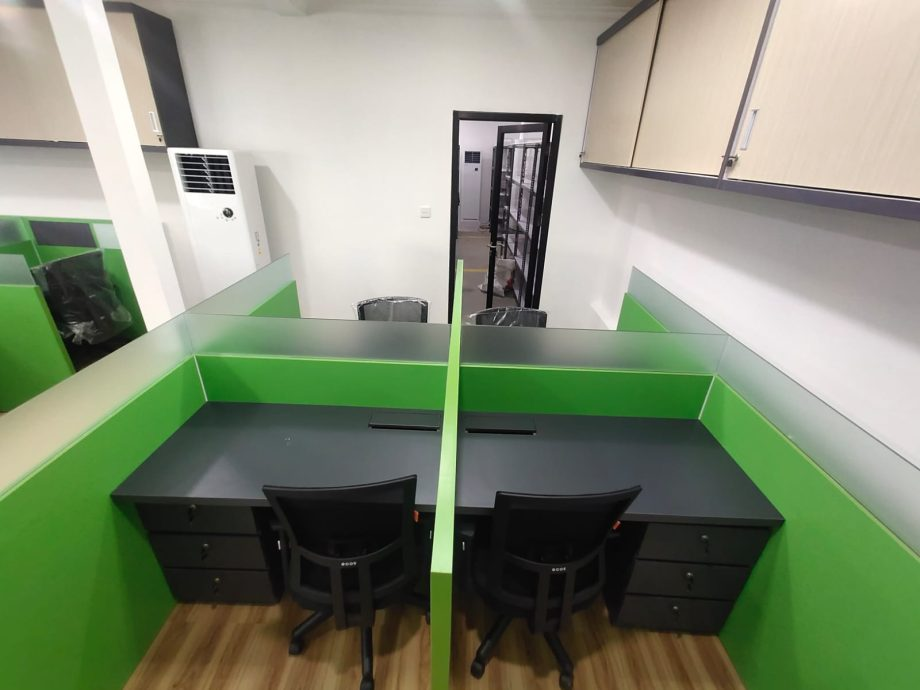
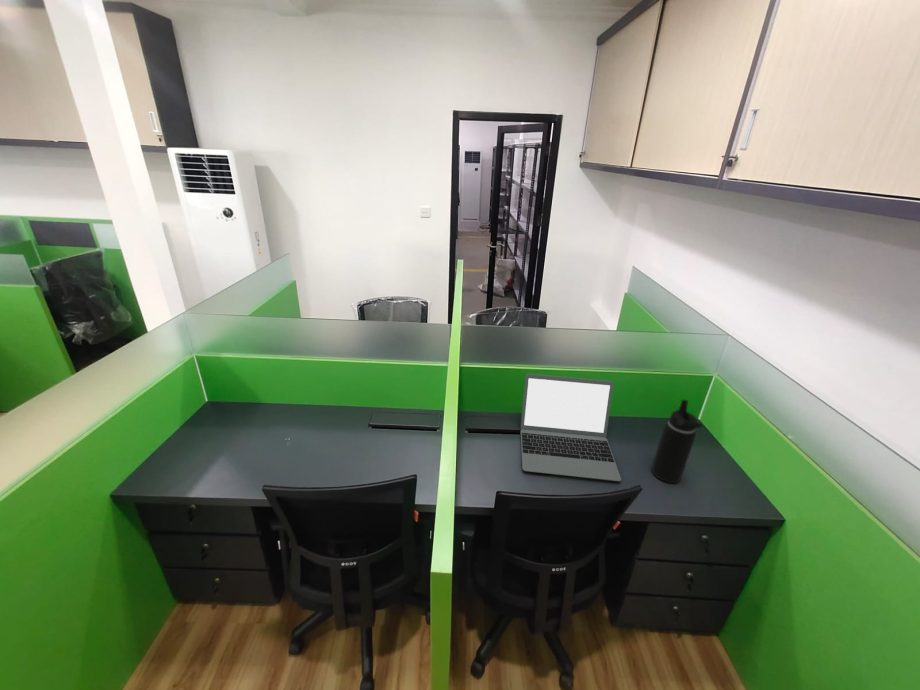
+ laptop [520,373,622,482]
+ water bottle [650,398,703,484]
